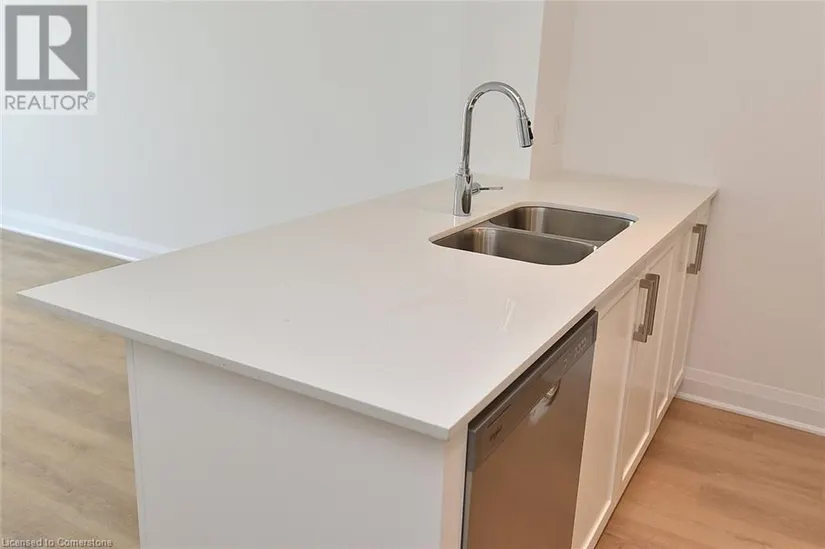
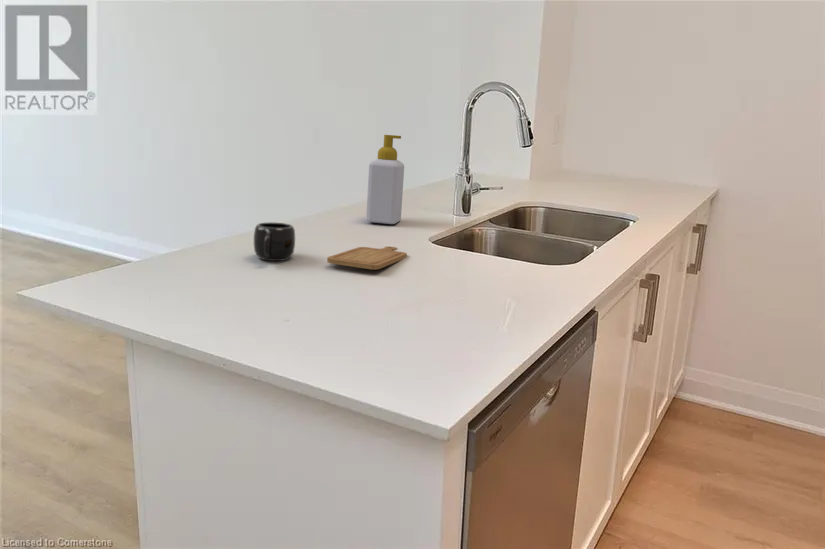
+ mug [253,221,296,262]
+ chopping board [326,245,408,271]
+ soap bottle [365,134,405,225]
